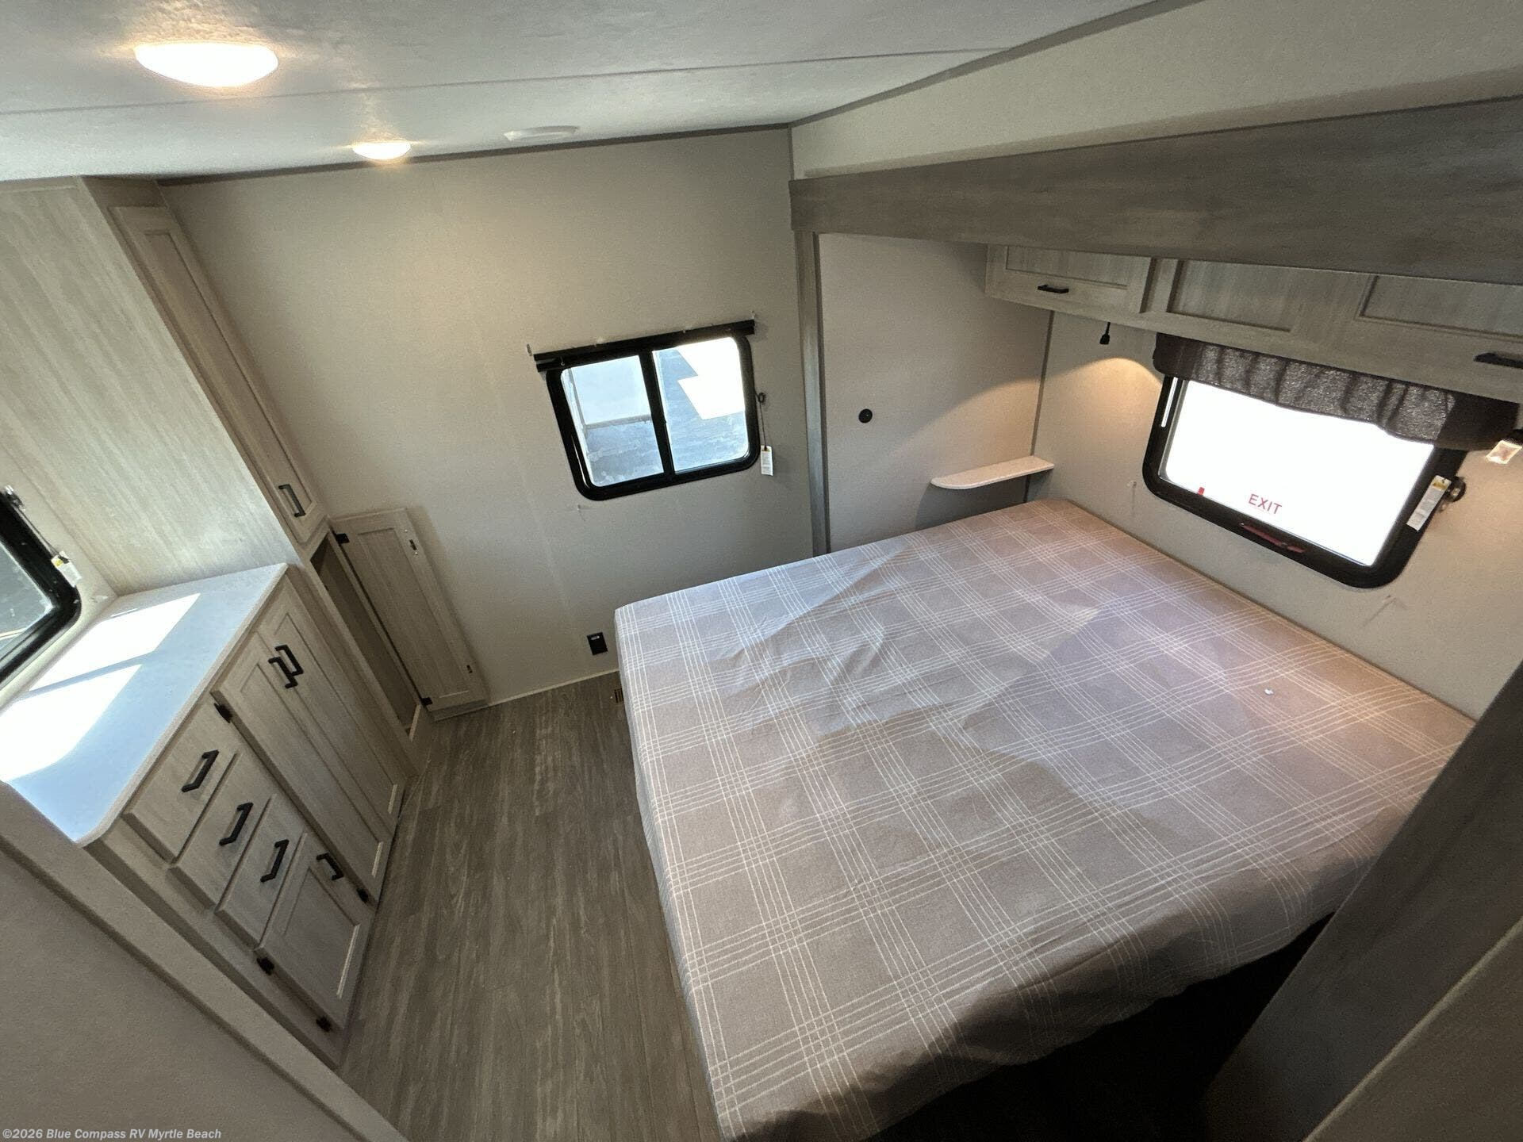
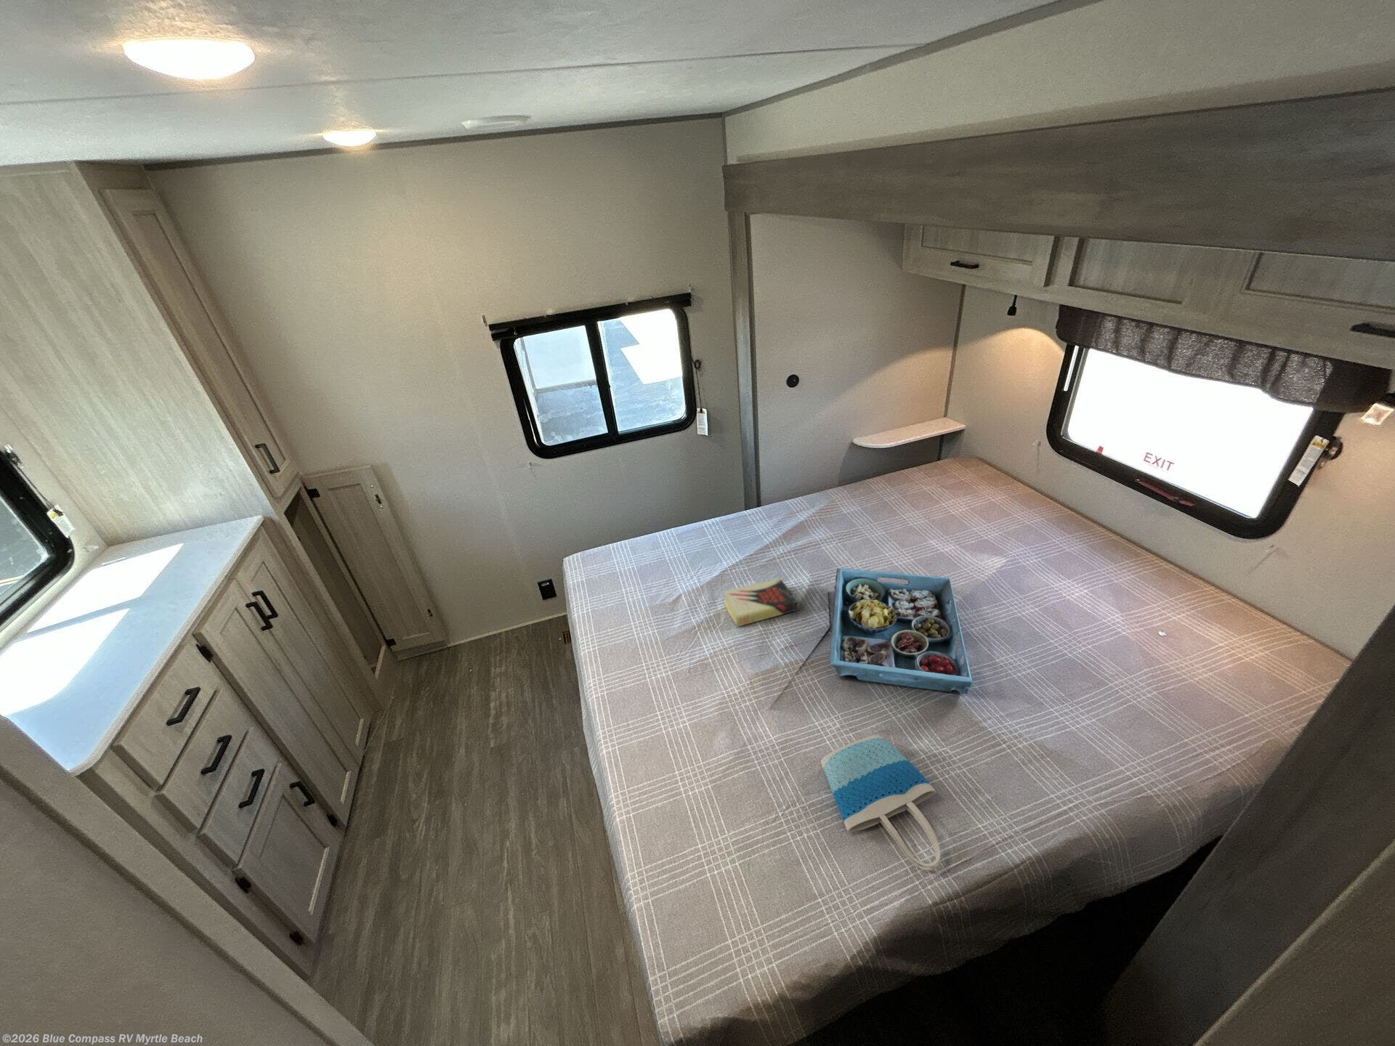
+ book [722,578,800,627]
+ tote bag [821,734,941,871]
+ serving tray [828,567,973,694]
